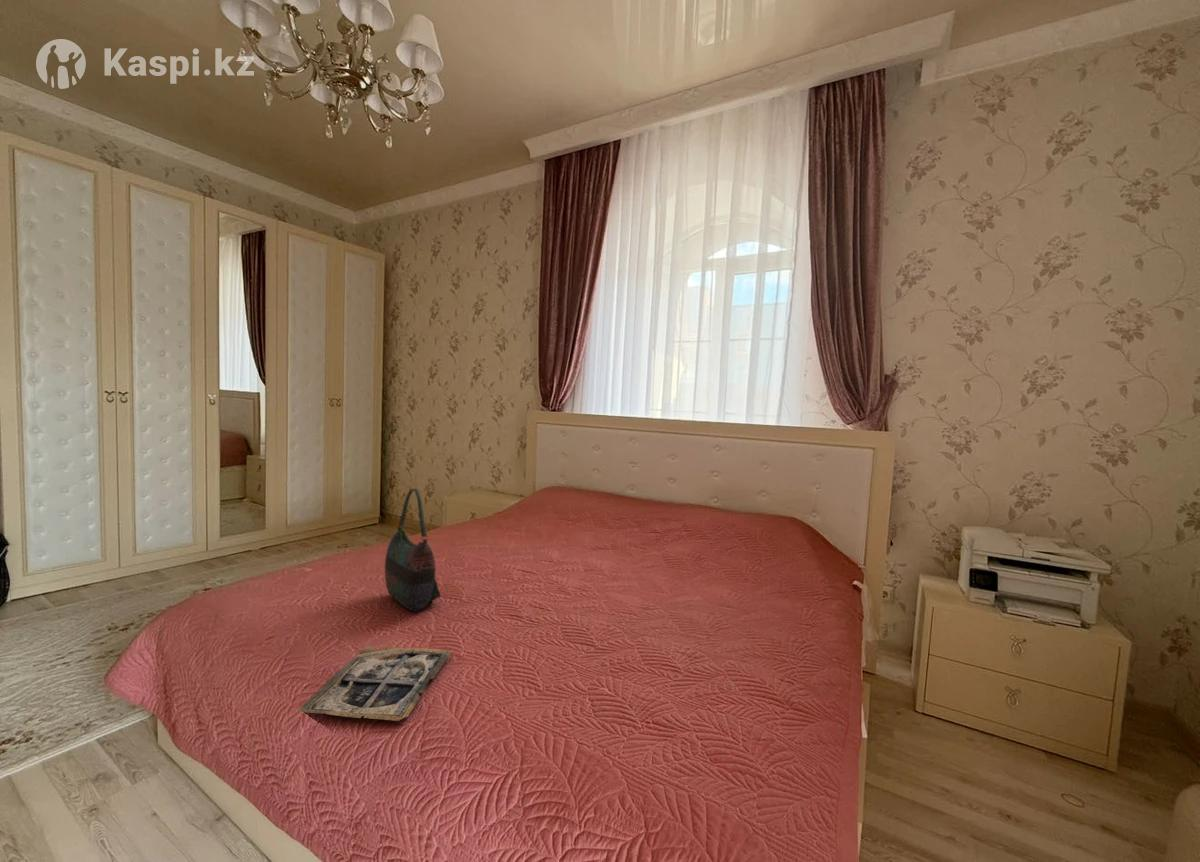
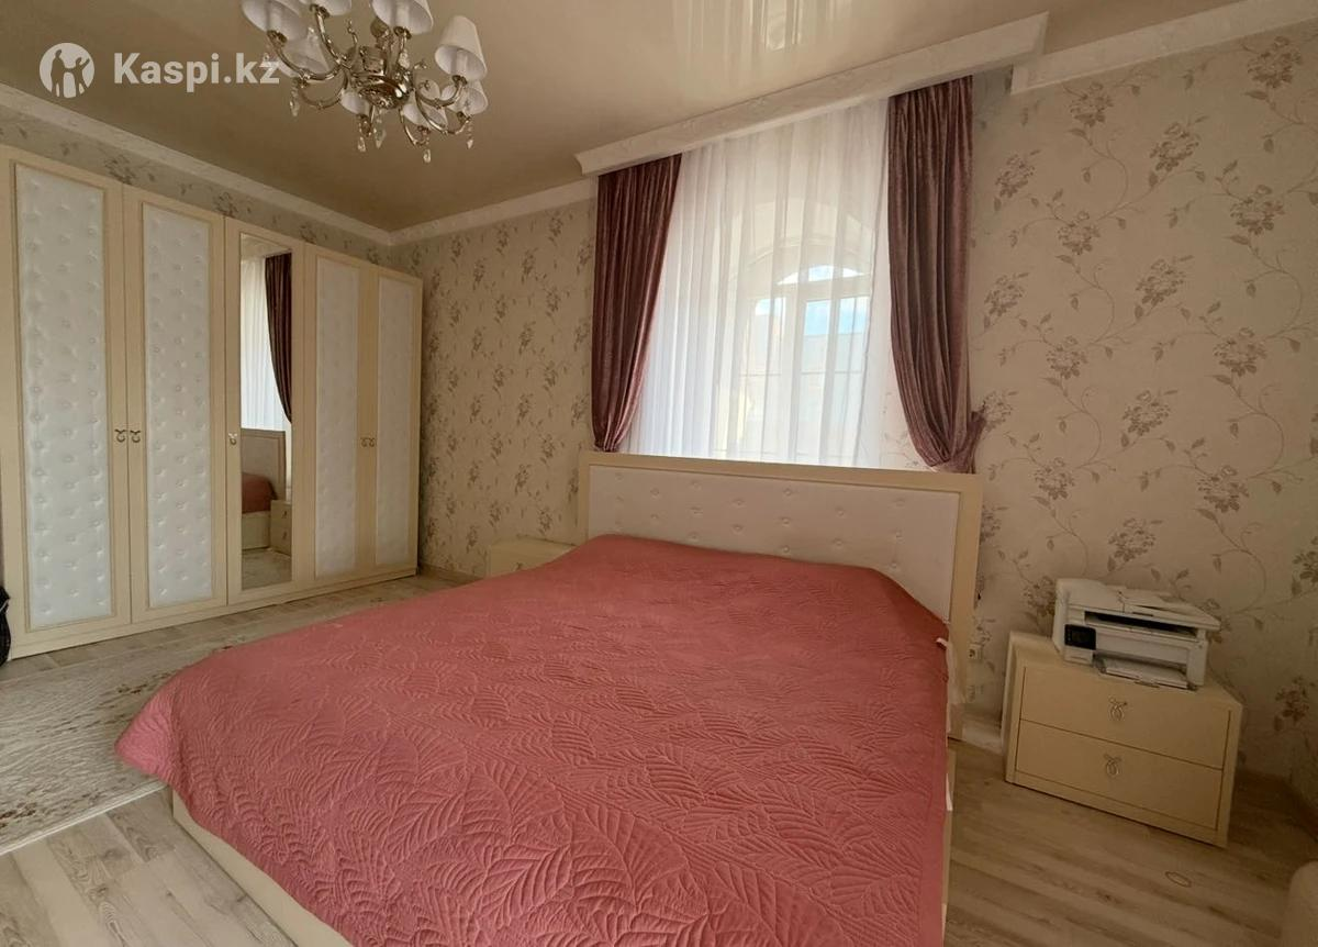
- handbag [384,488,442,613]
- magazine [296,645,453,722]
